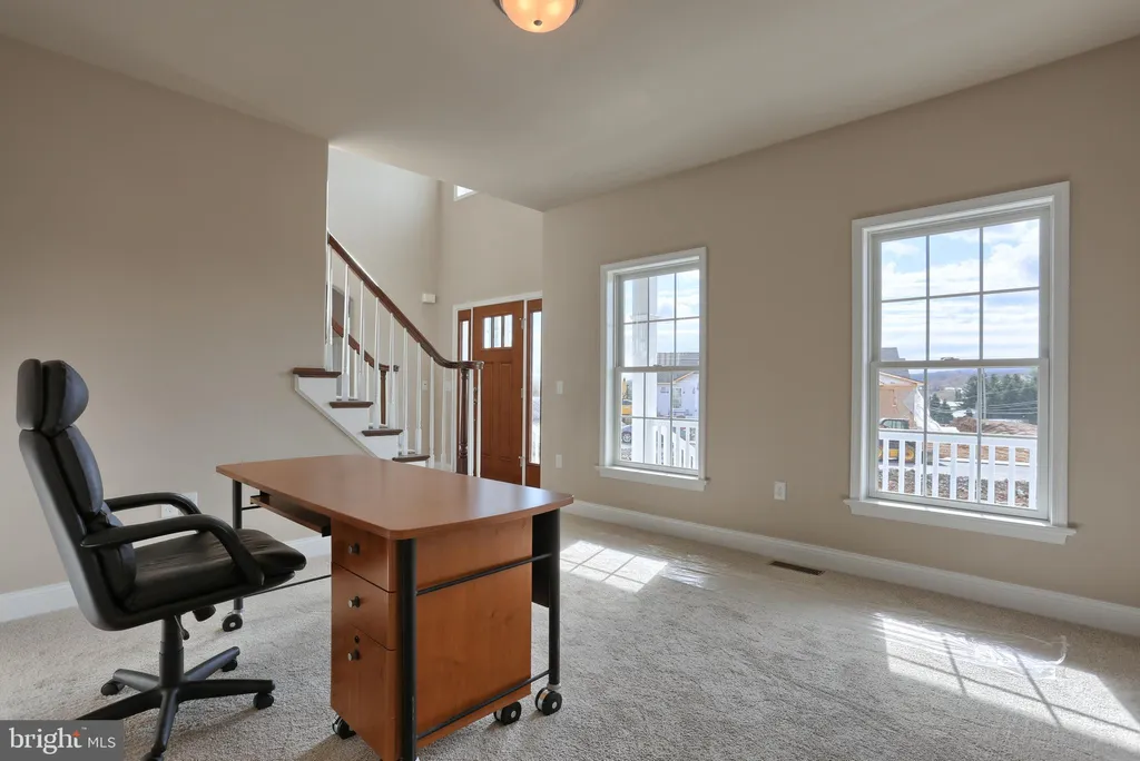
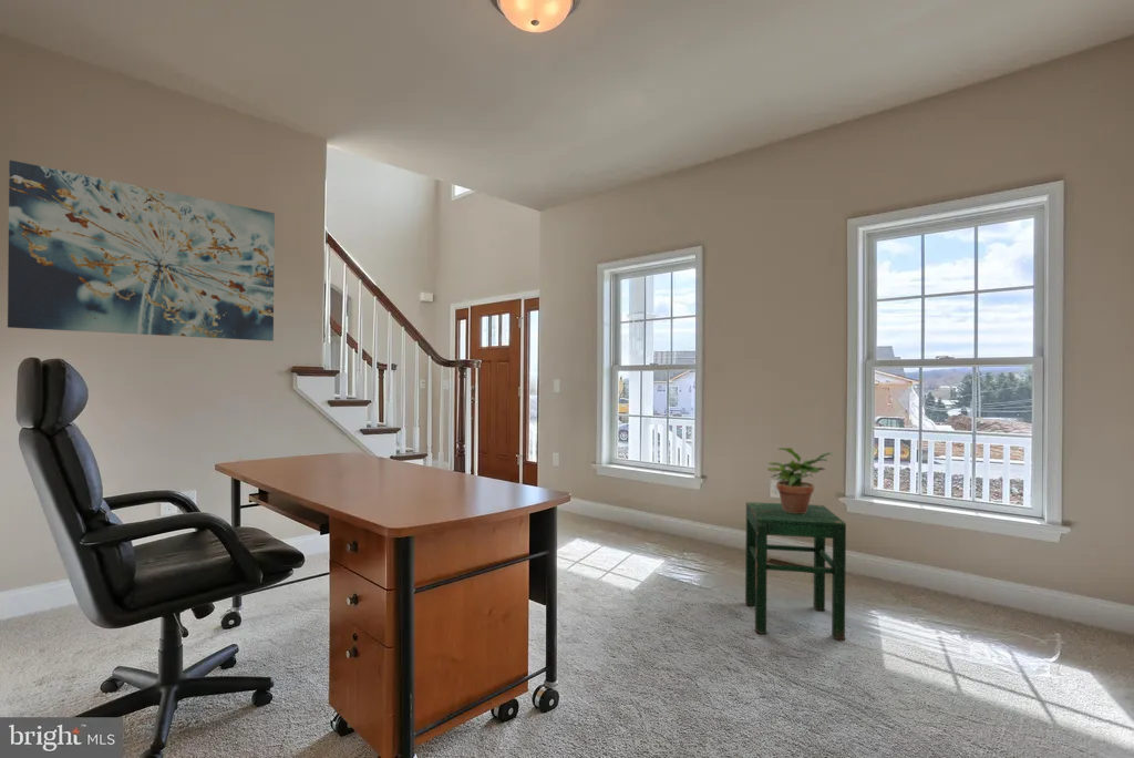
+ potted plant [766,447,834,513]
+ wall art [7,160,276,342]
+ stool [744,501,847,642]
